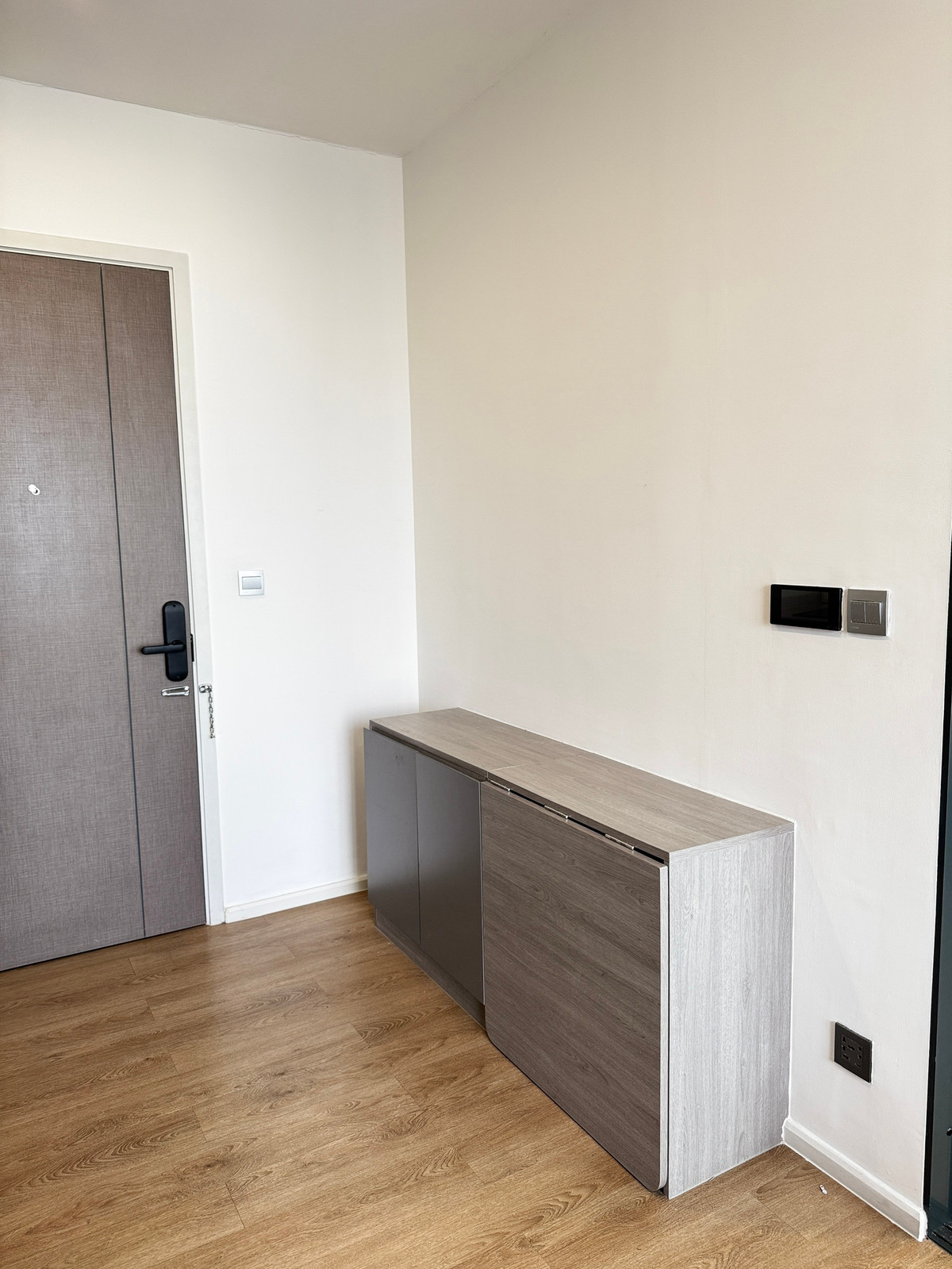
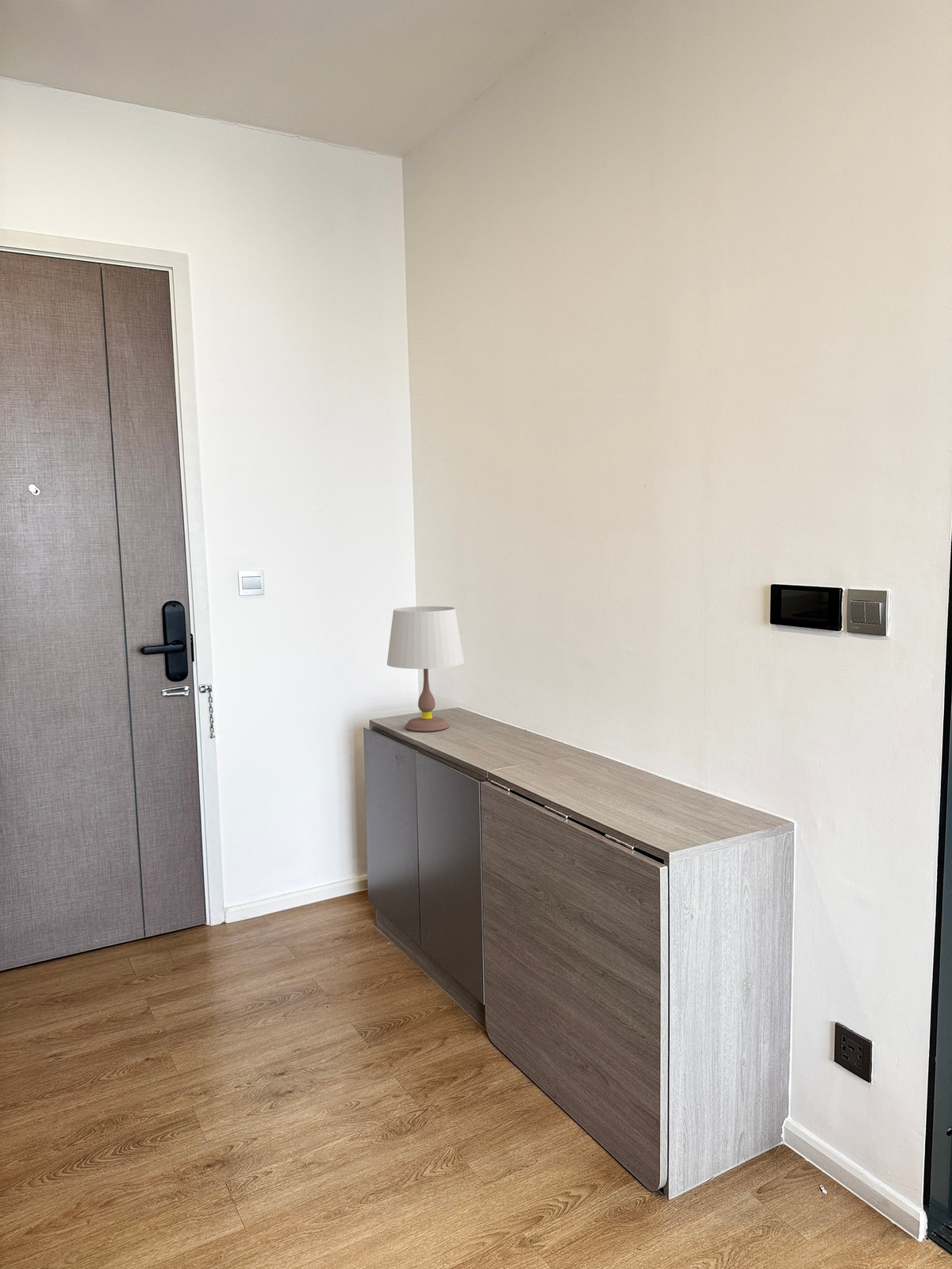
+ table lamp [386,606,465,733]
